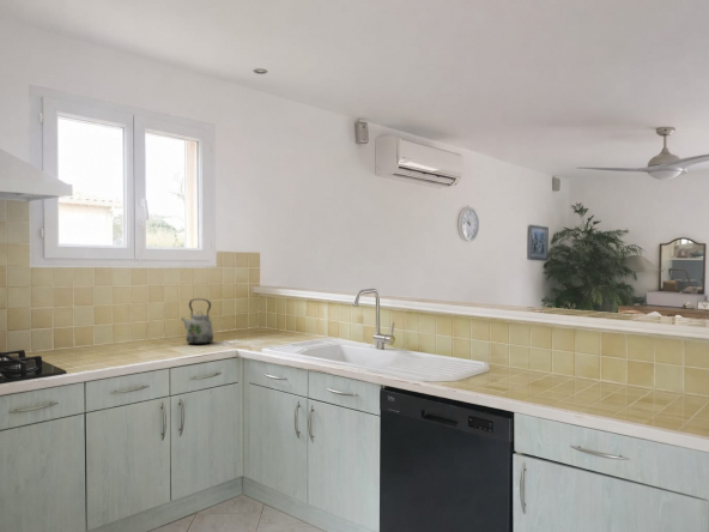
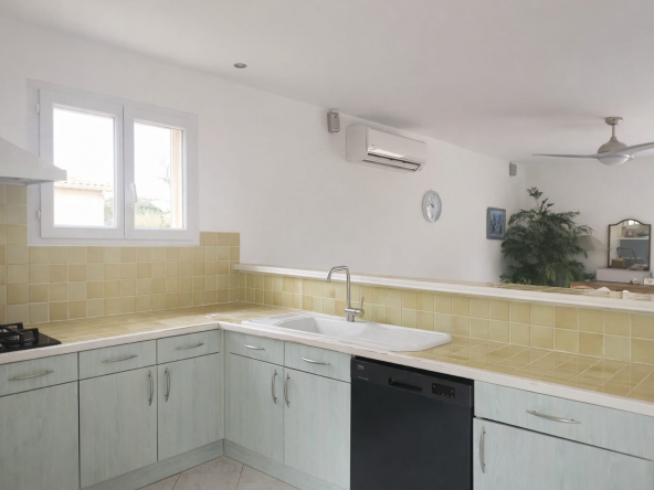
- kettle [181,297,214,345]
